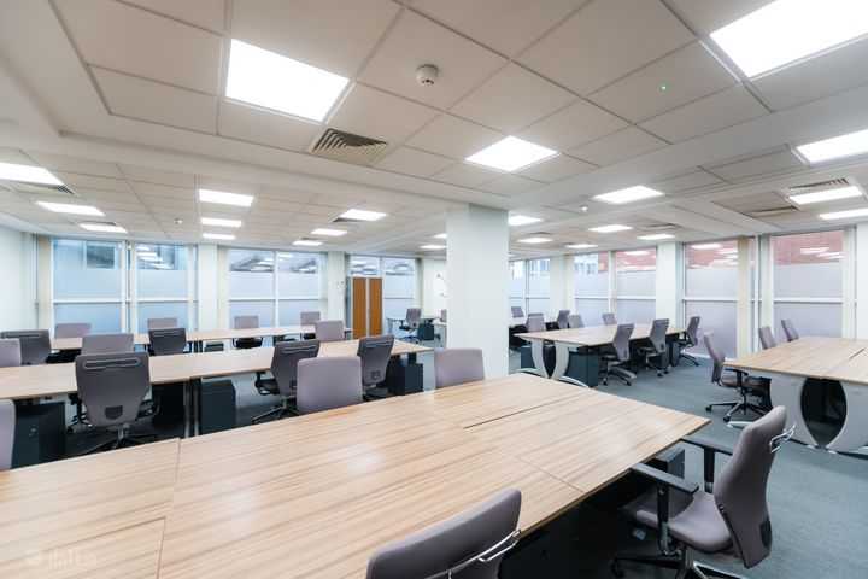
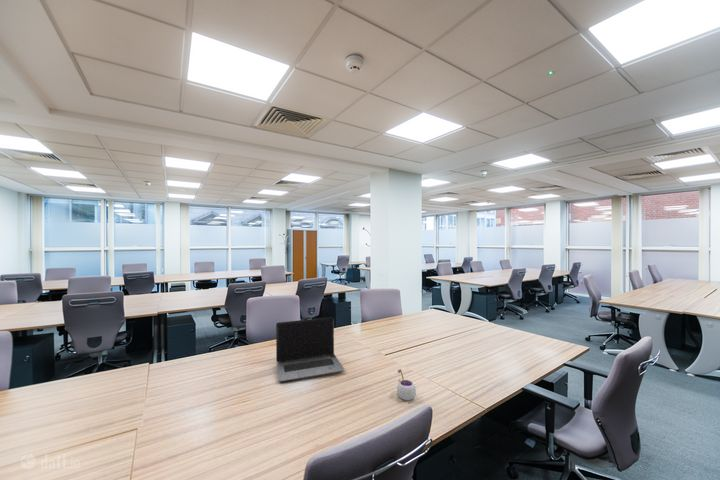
+ mug [396,368,417,401]
+ laptop computer [275,316,345,383]
